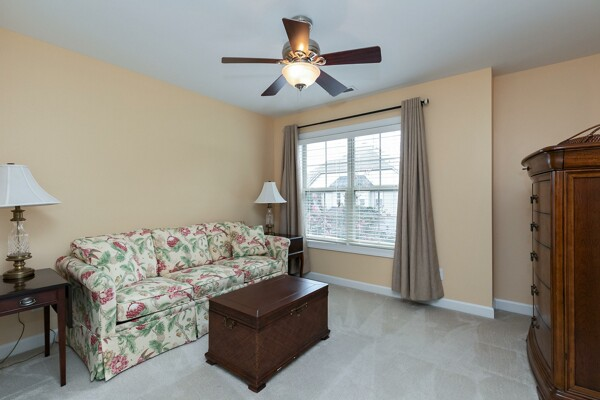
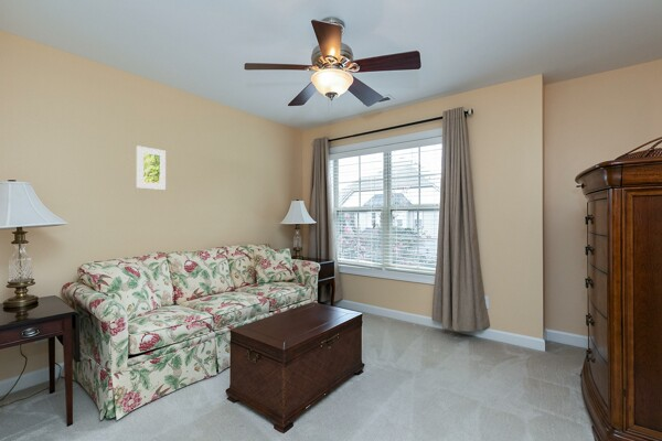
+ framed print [136,146,167,191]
